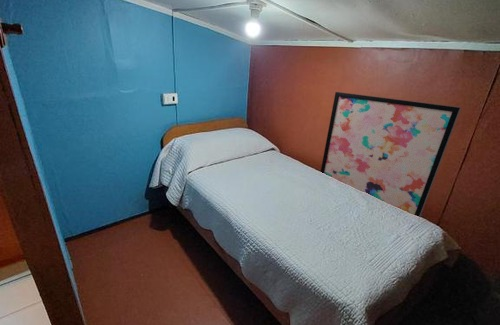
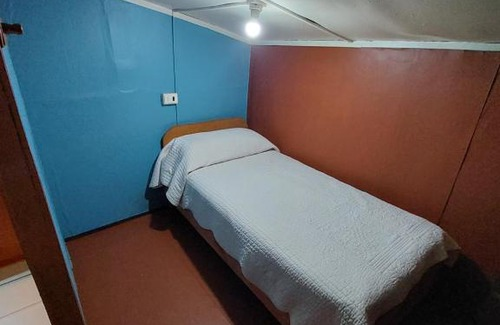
- wall art [320,91,462,218]
